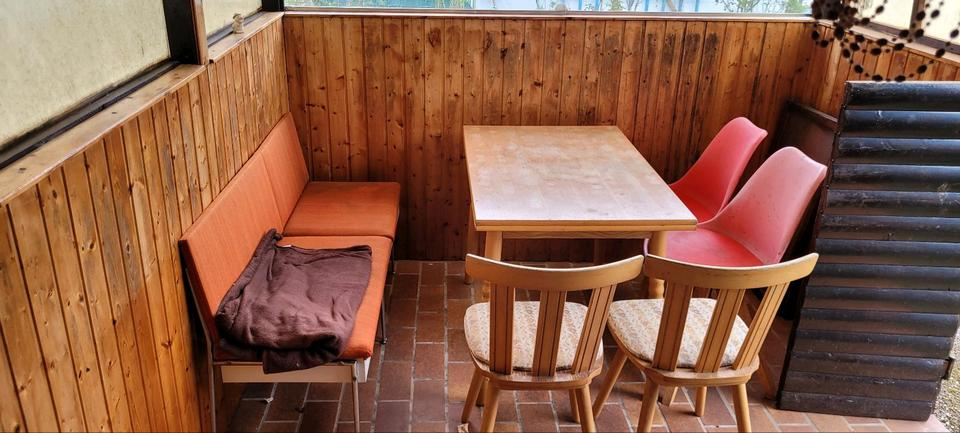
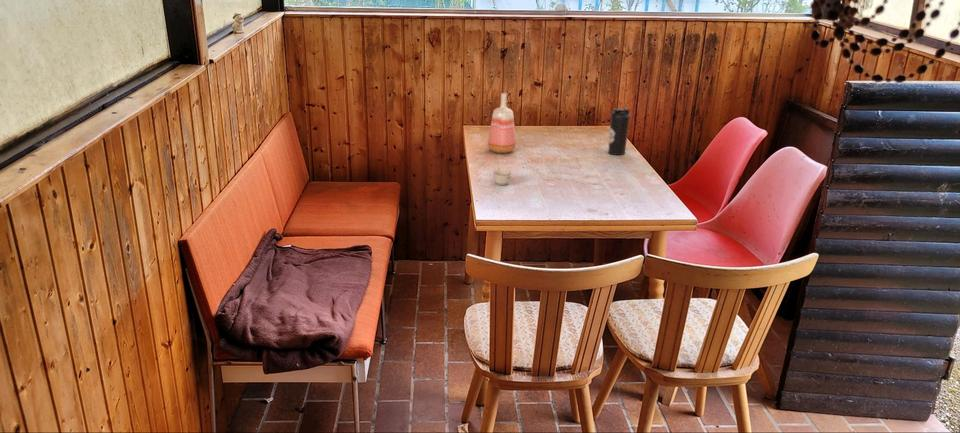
+ vase [487,92,517,154]
+ water bottle [607,107,632,156]
+ cup [493,168,512,186]
